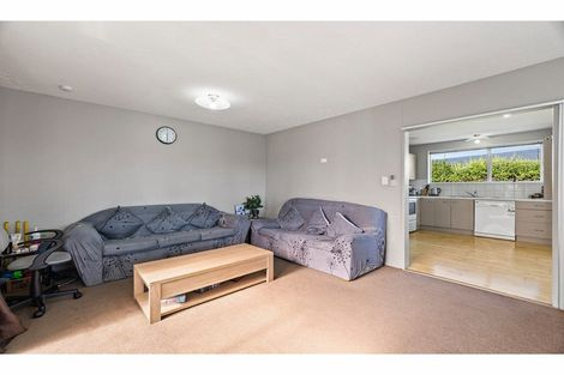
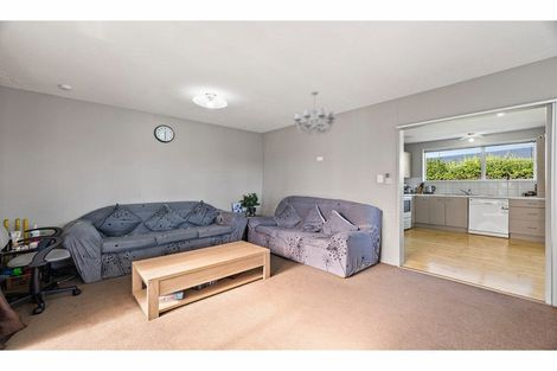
+ chandelier [293,90,337,140]
